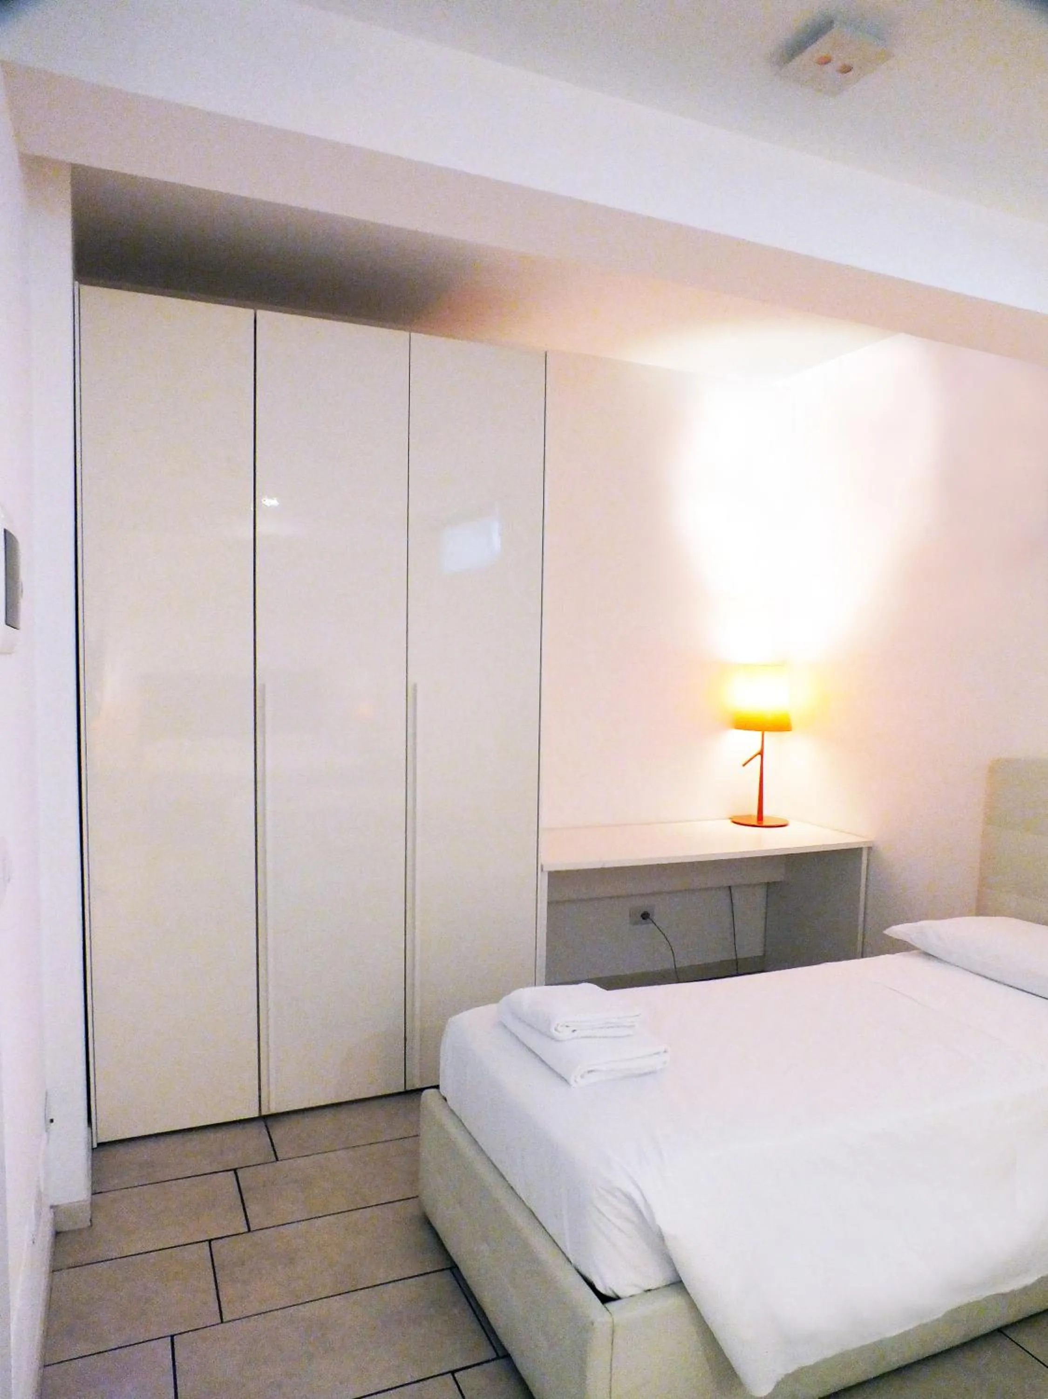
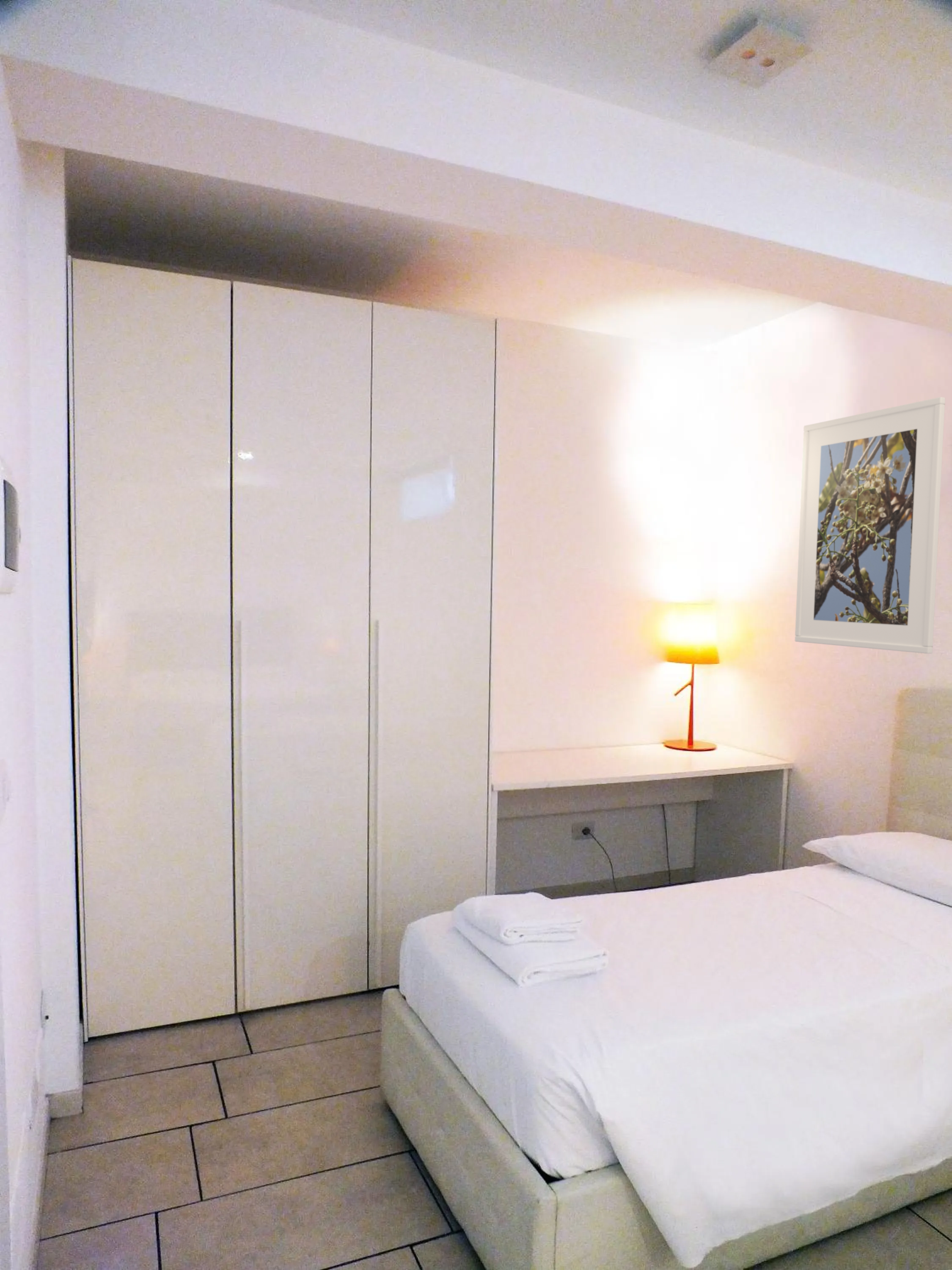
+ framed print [795,397,946,654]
